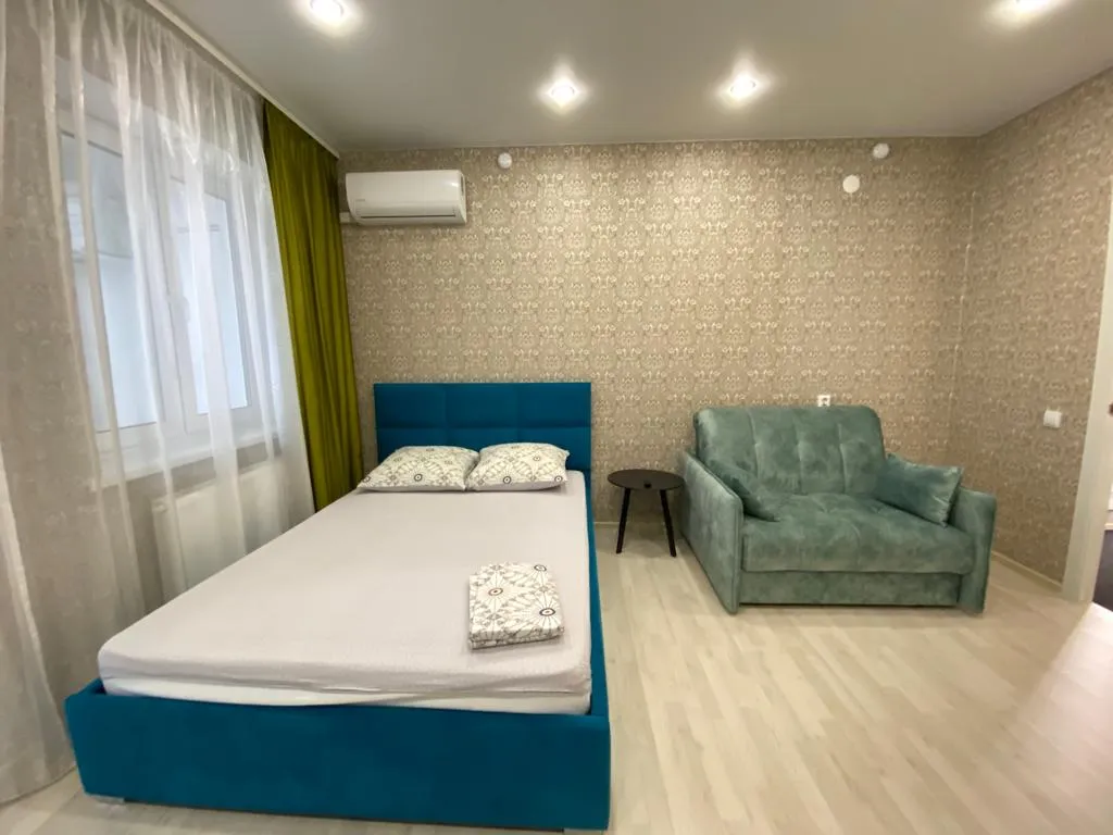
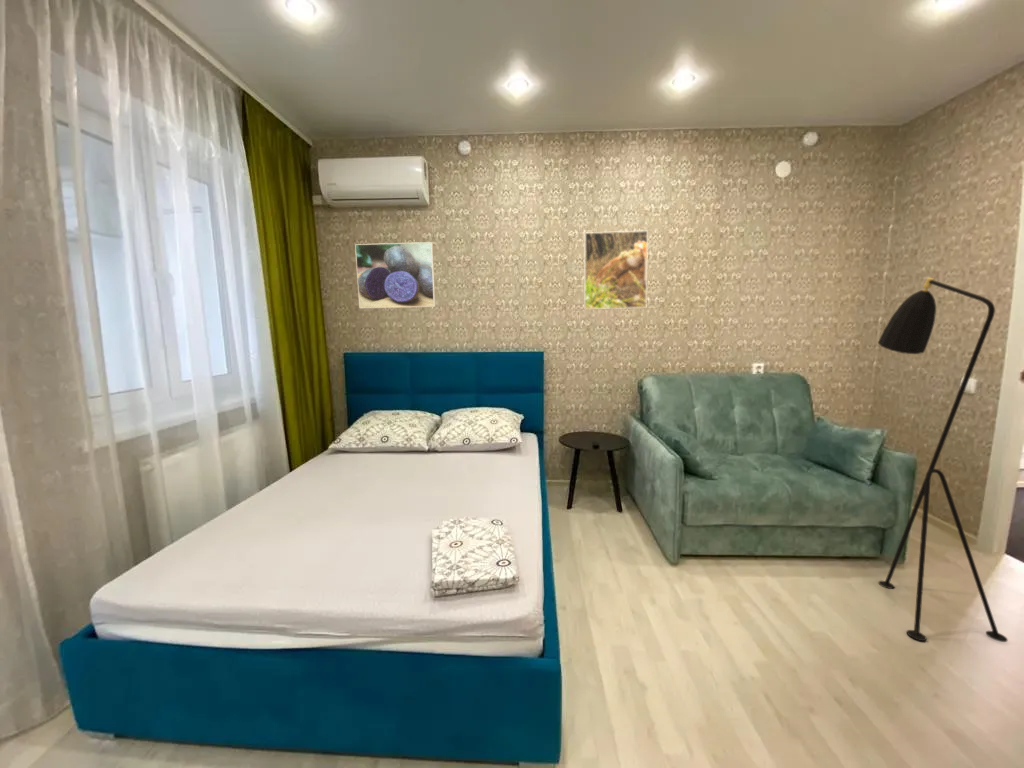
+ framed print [354,241,436,309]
+ floor lamp [877,277,1009,643]
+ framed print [583,230,649,310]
